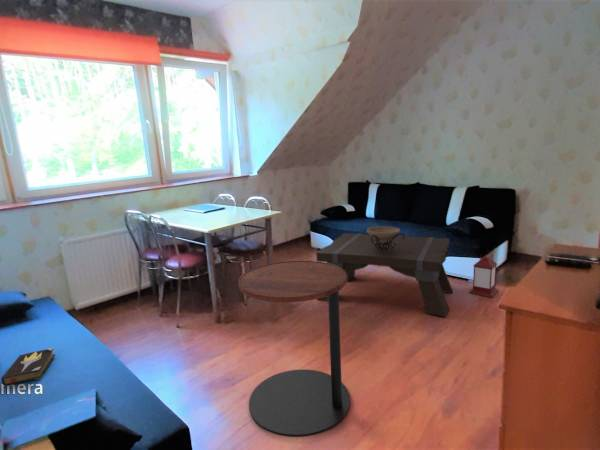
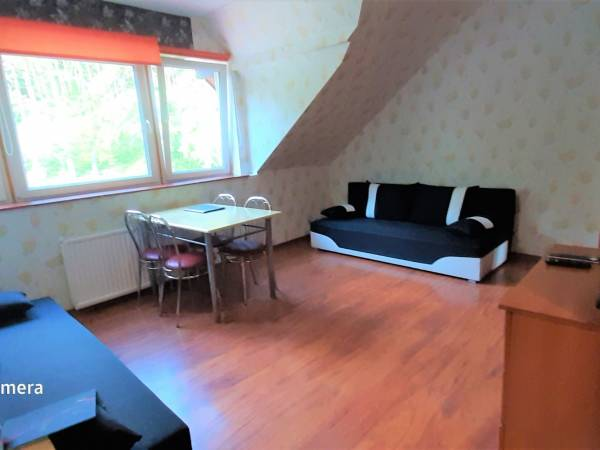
- lantern [468,250,500,299]
- coffee table [315,232,454,318]
- hardback book [0,347,56,387]
- side table [237,260,351,438]
- decorative bowl [363,225,405,251]
